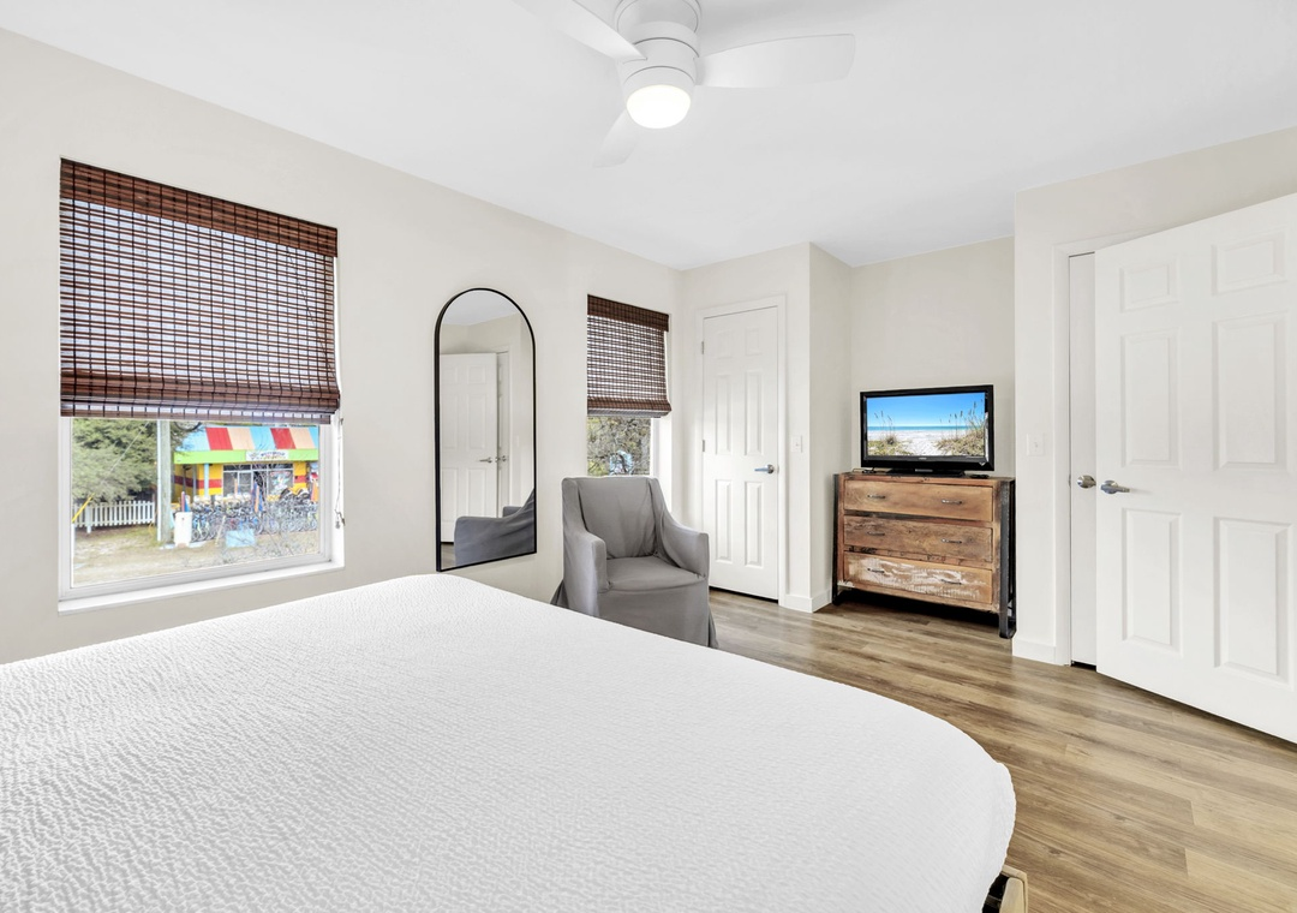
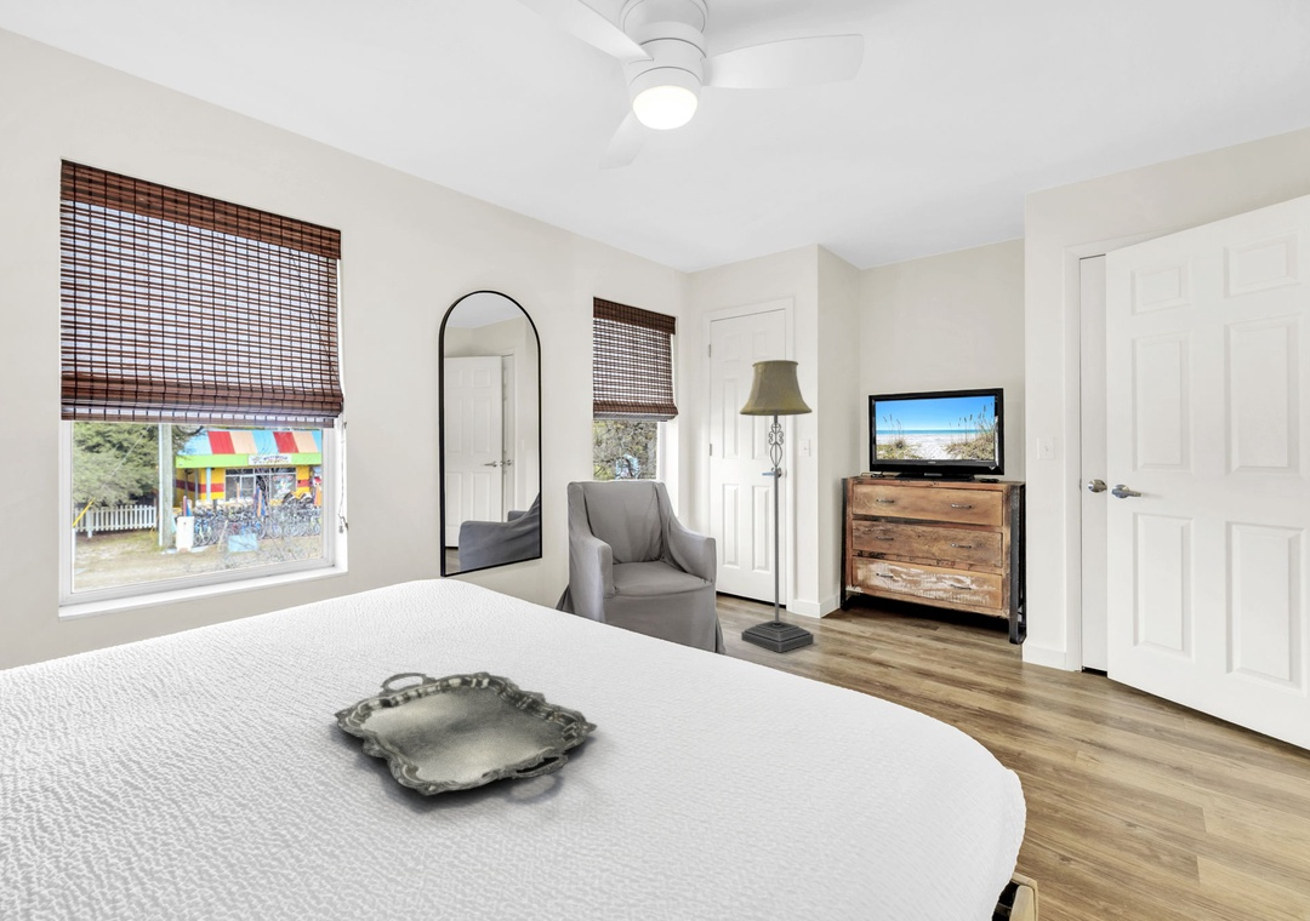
+ floor lamp [739,359,815,653]
+ serving tray [332,670,598,797]
